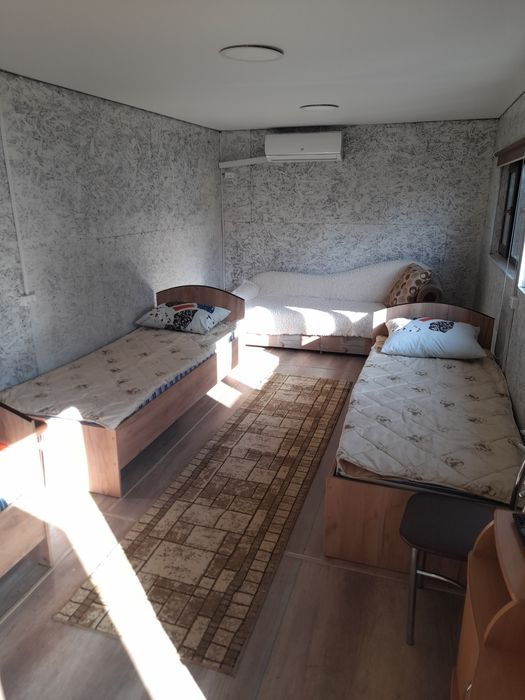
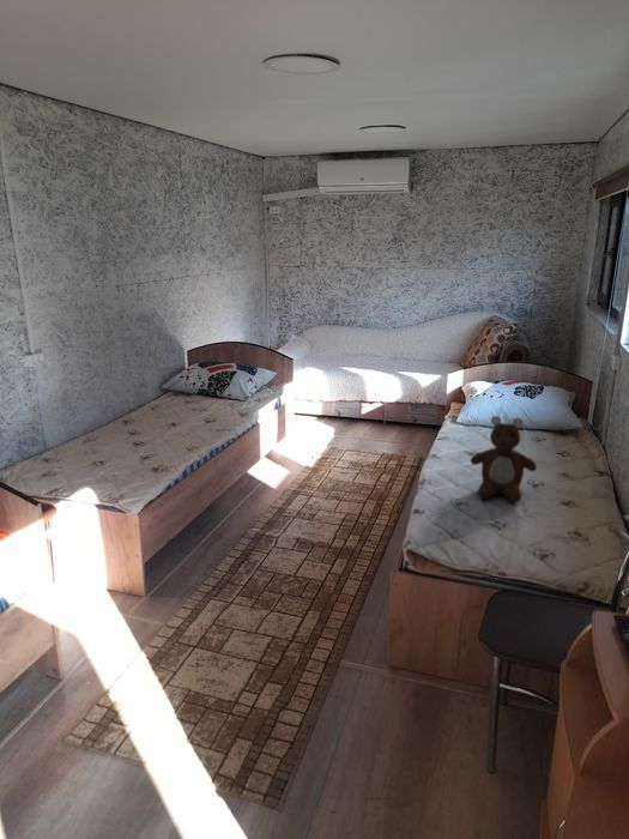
+ teddy bear [470,415,538,505]
